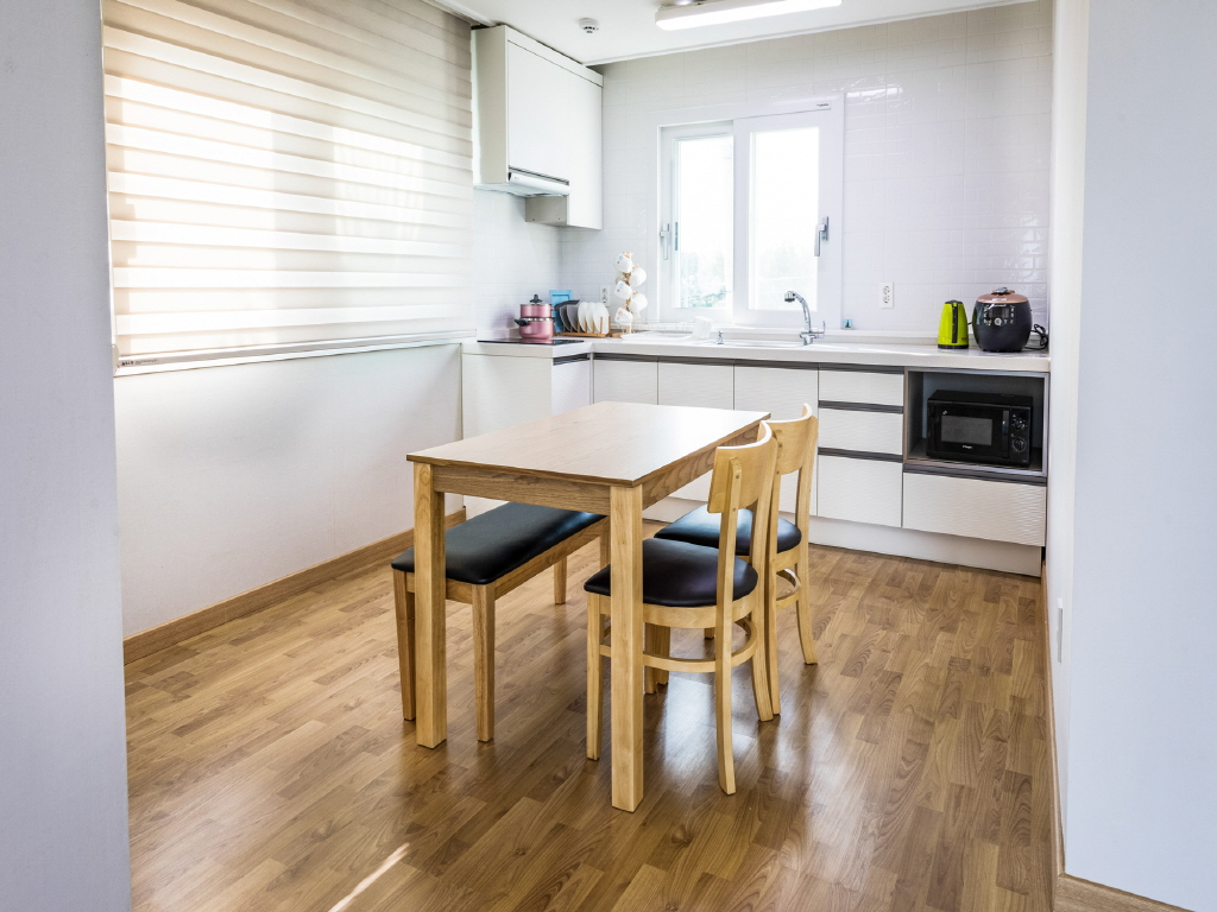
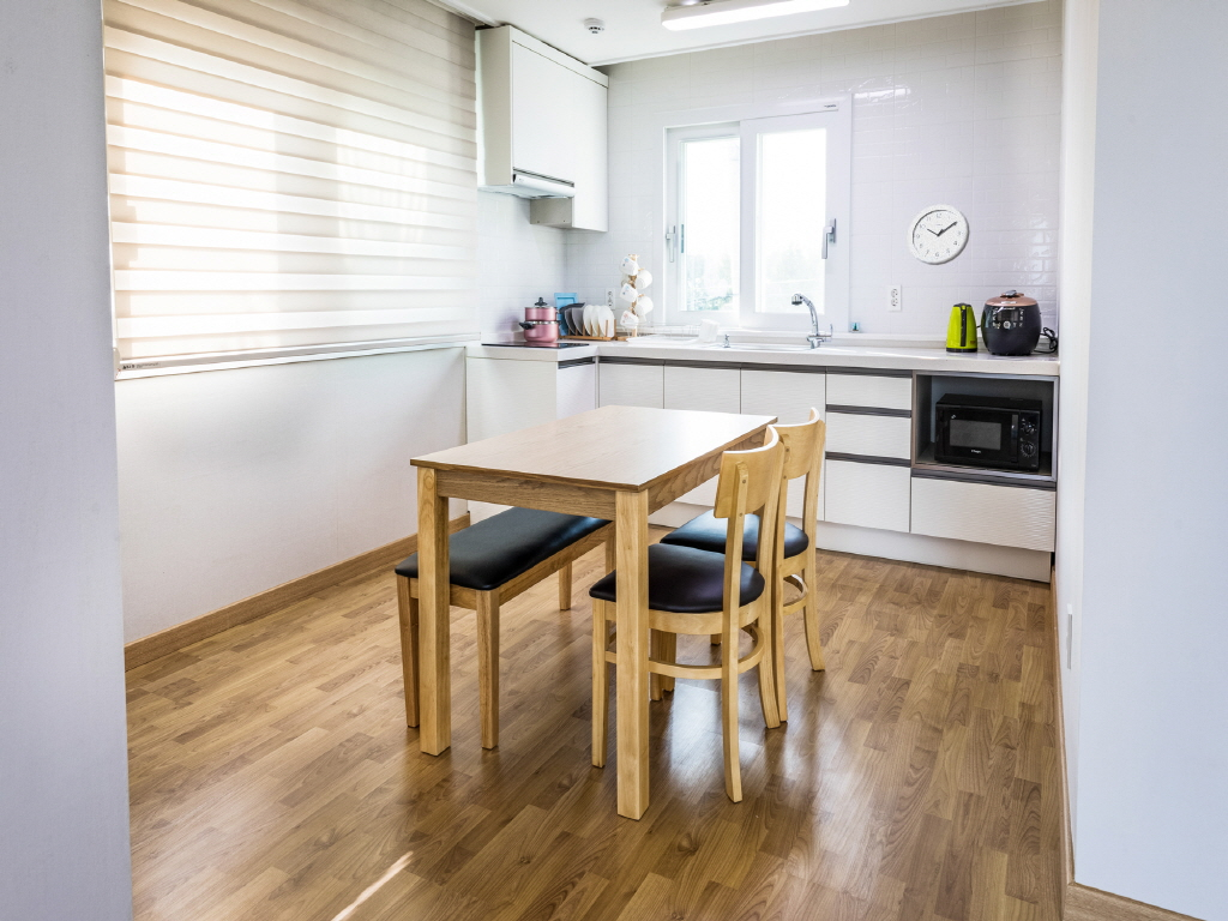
+ wall clock [907,204,971,266]
